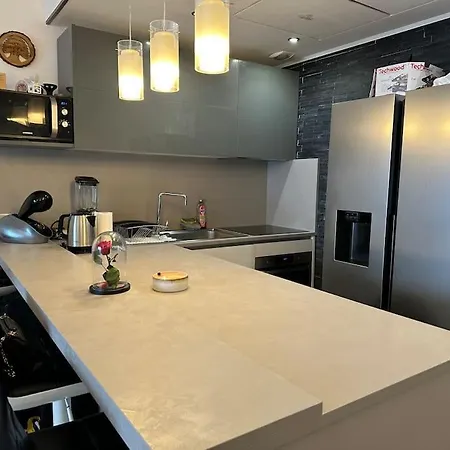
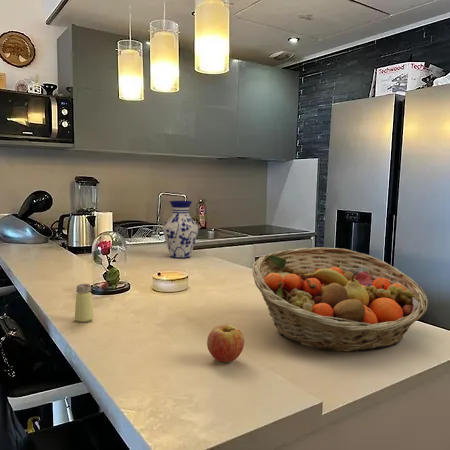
+ fruit [206,324,245,363]
+ saltshaker [74,283,95,323]
+ fruit basket [251,246,429,353]
+ vase [162,200,199,259]
